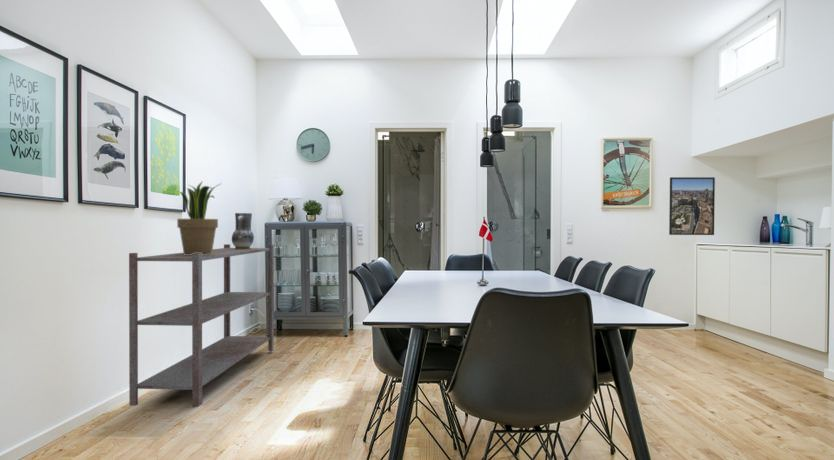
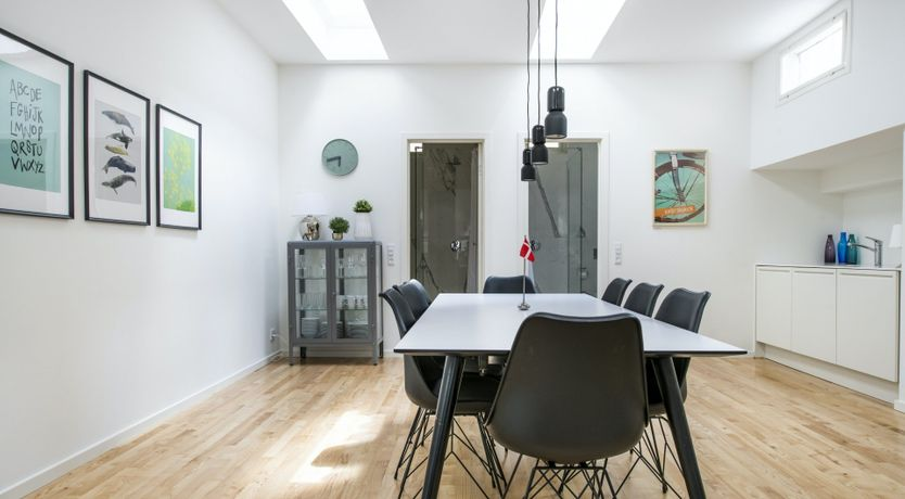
- shelving unit [128,243,275,408]
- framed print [668,176,716,236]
- vase [231,212,255,249]
- potted plant [176,181,223,255]
